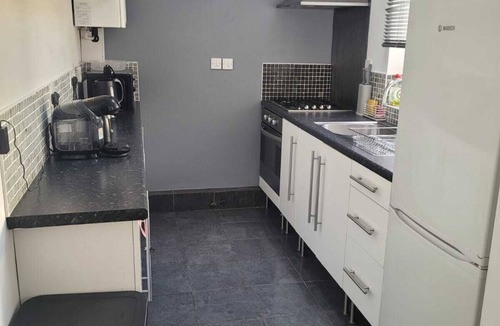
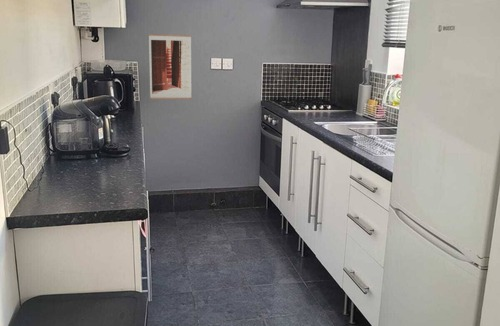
+ wall art [148,33,192,100]
